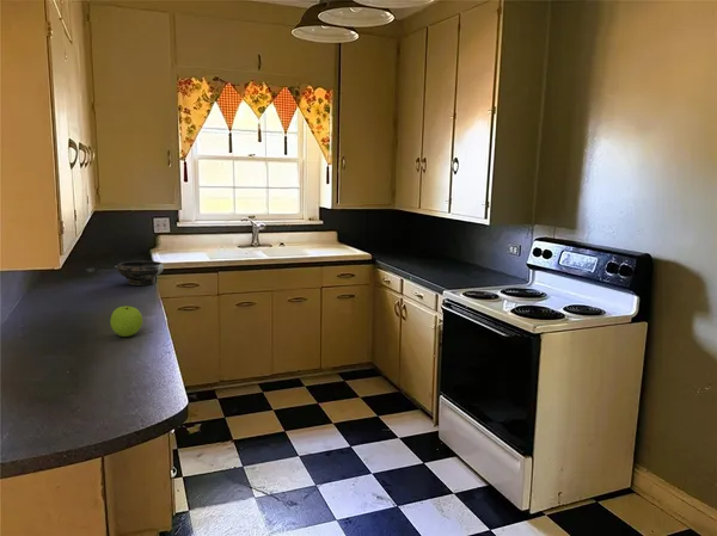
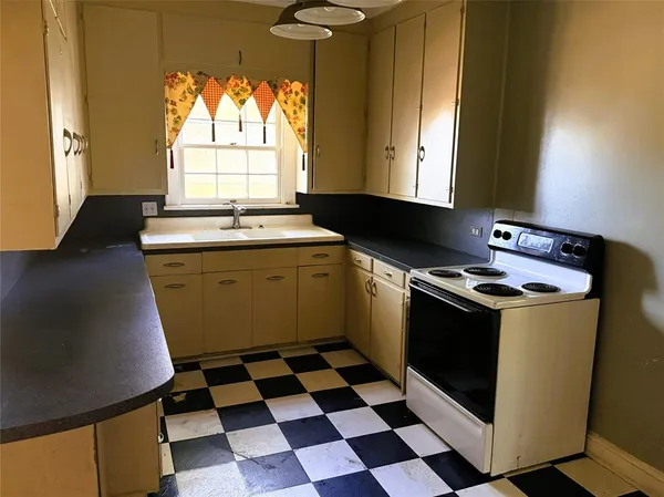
- apple [109,306,143,338]
- bowl [116,260,165,287]
